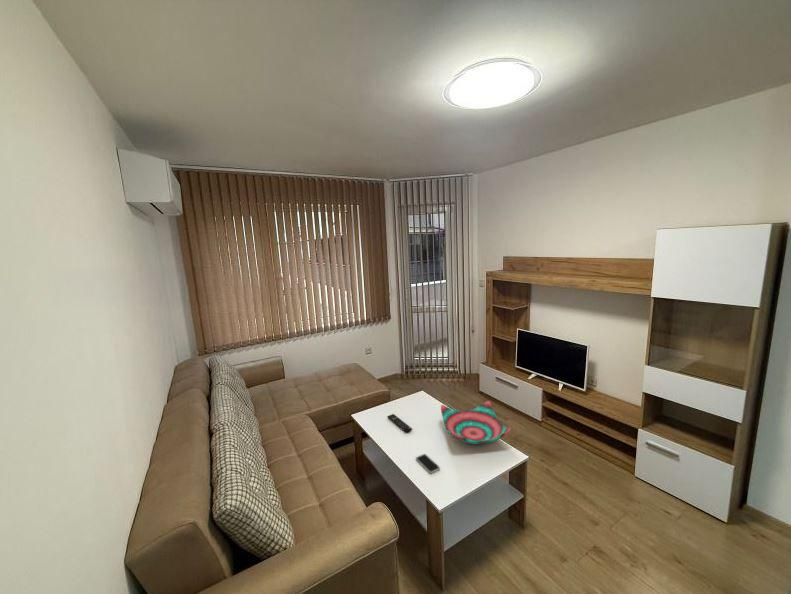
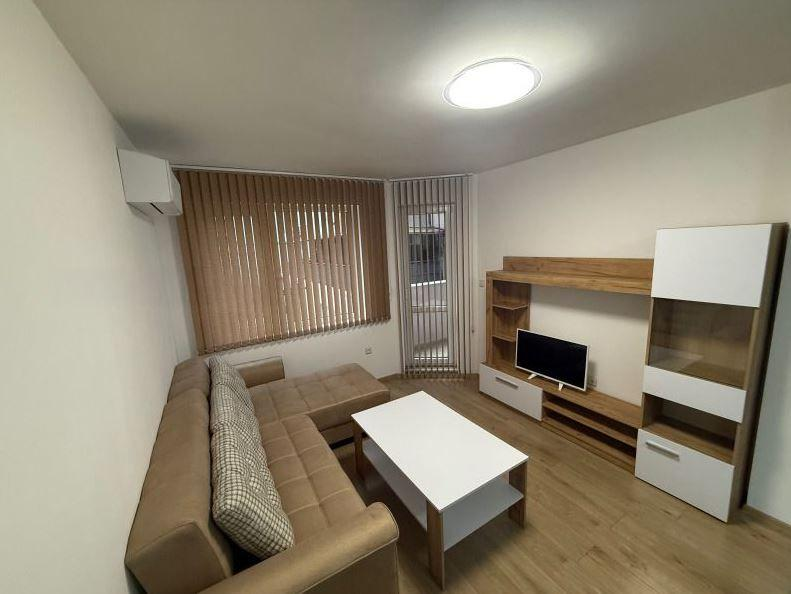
- remote control [387,413,413,433]
- smartphone [415,453,441,475]
- decorative bowl [440,400,512,446]
